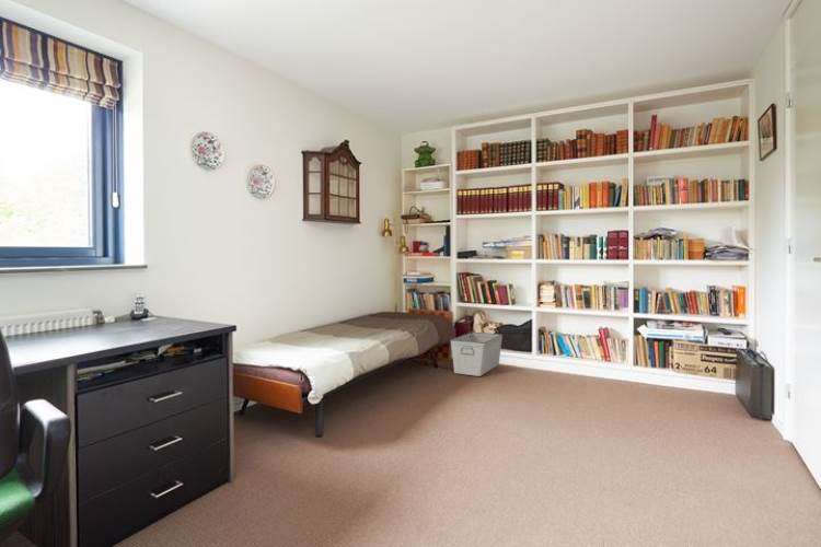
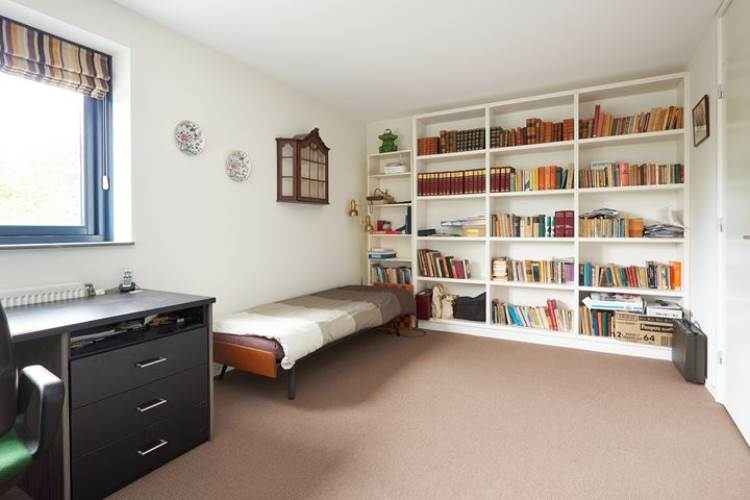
- storage bin [450,331,504,377]
